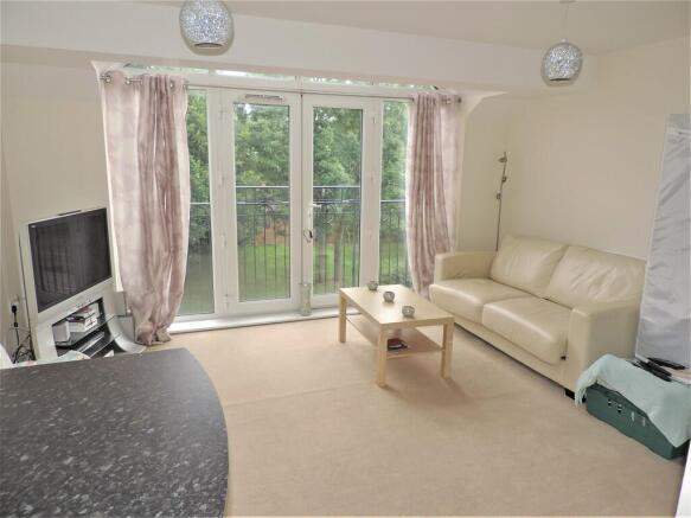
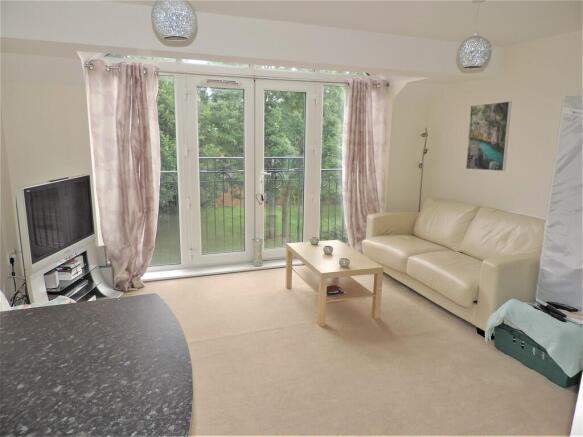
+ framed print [465,100,513,172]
